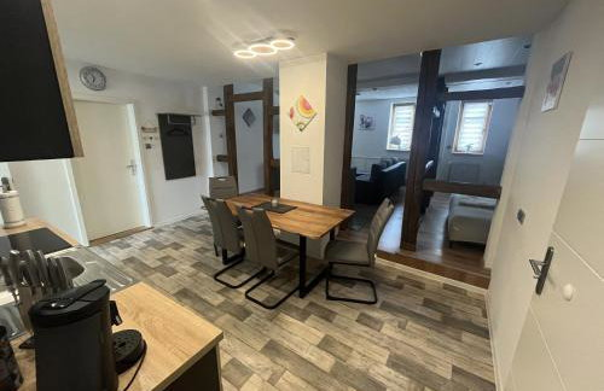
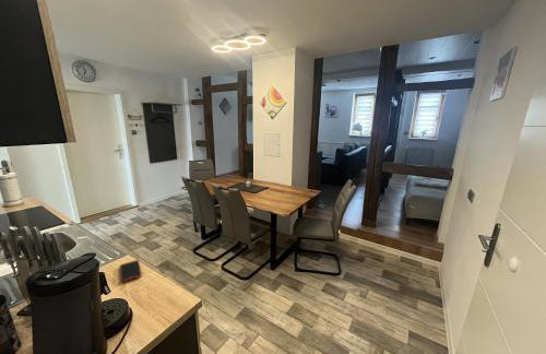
+ cell phone [119,259,142,283]
